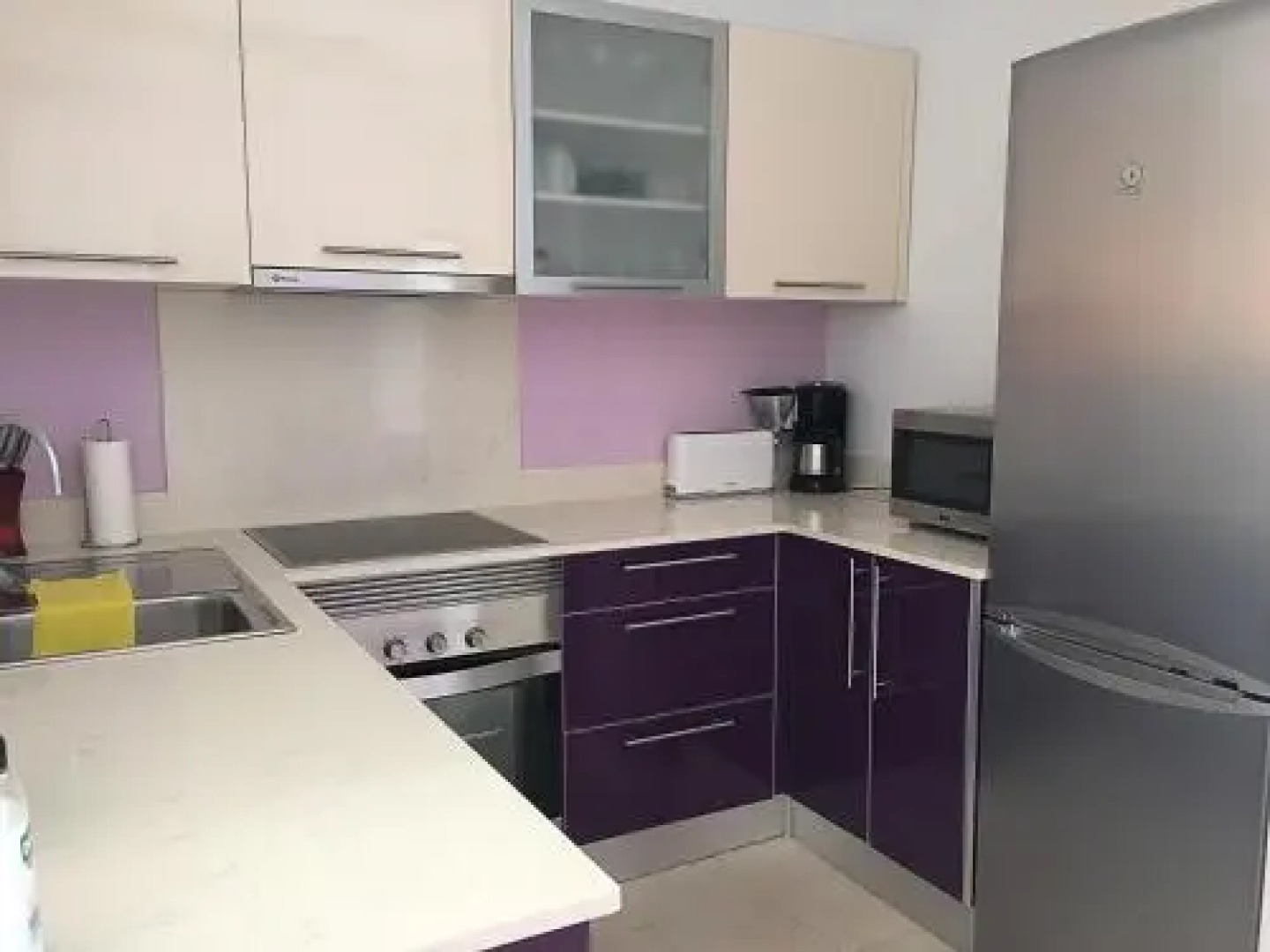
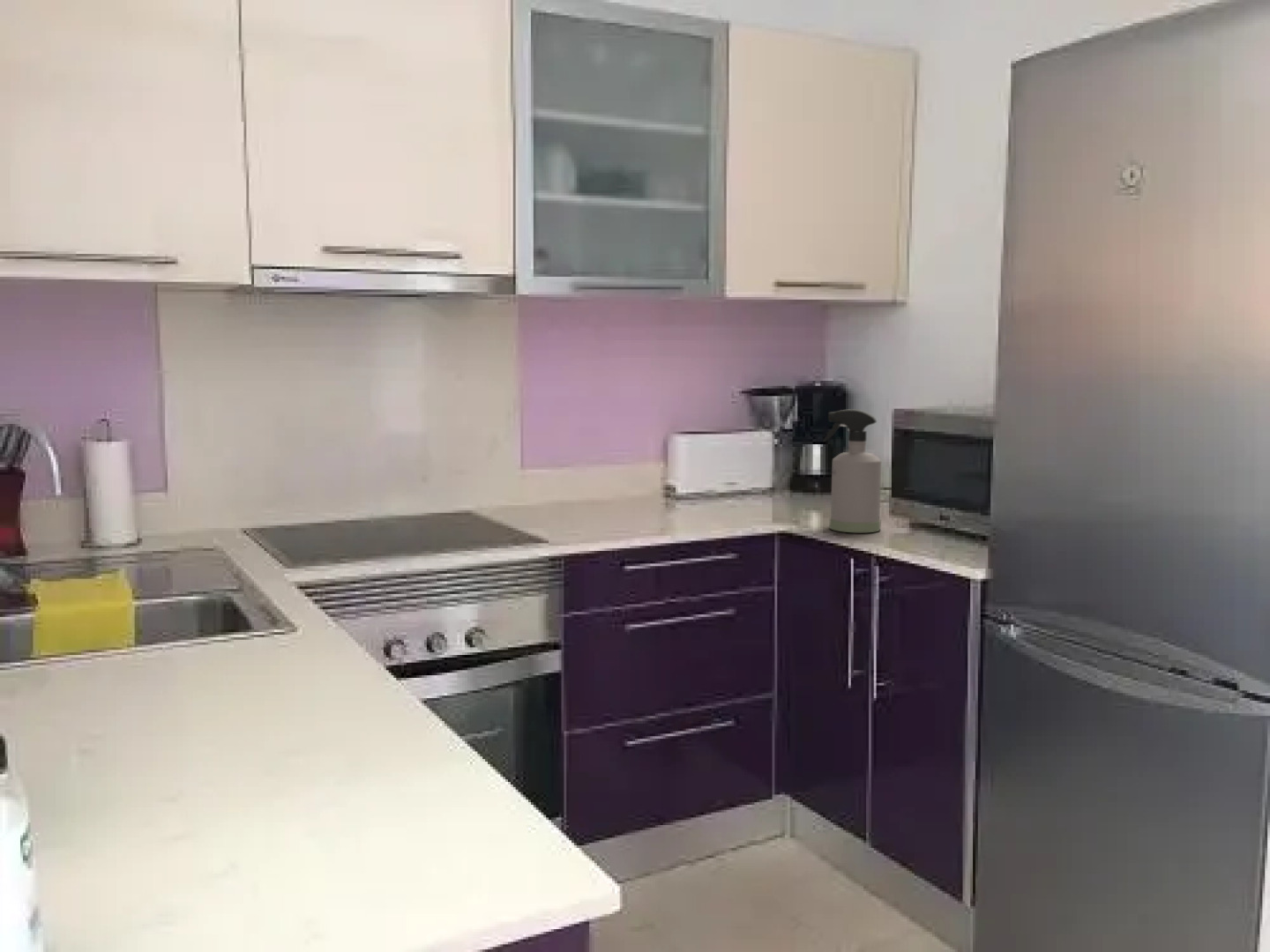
+ spray bottle [822,408,882,533]
